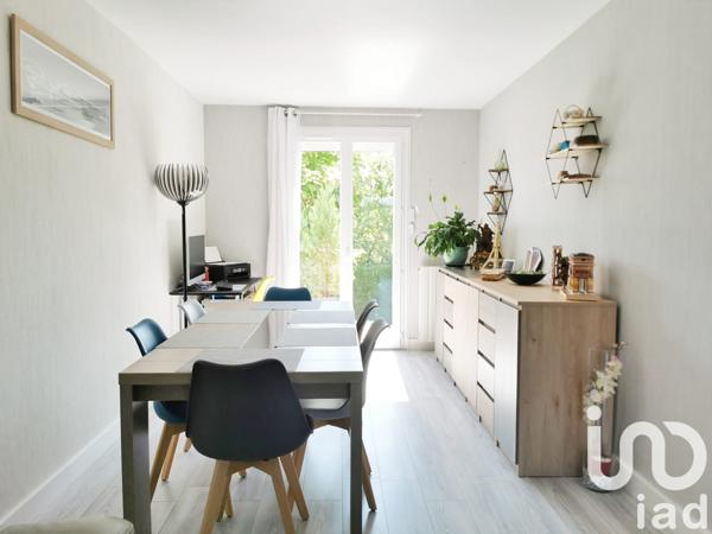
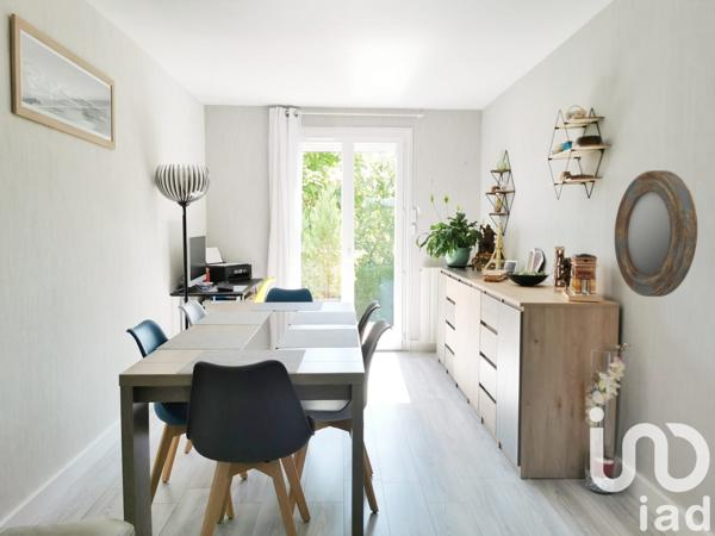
+ home mirror [614,169,698,298]
